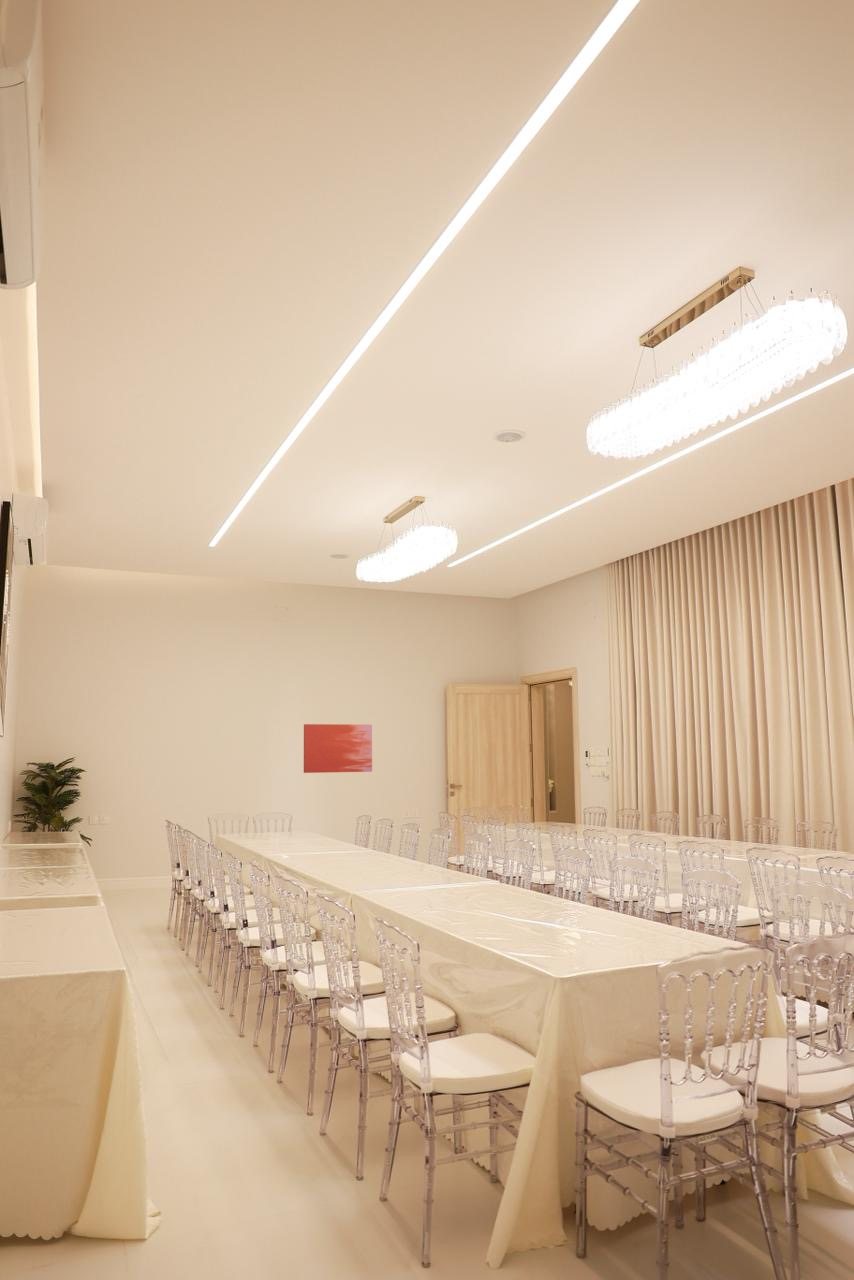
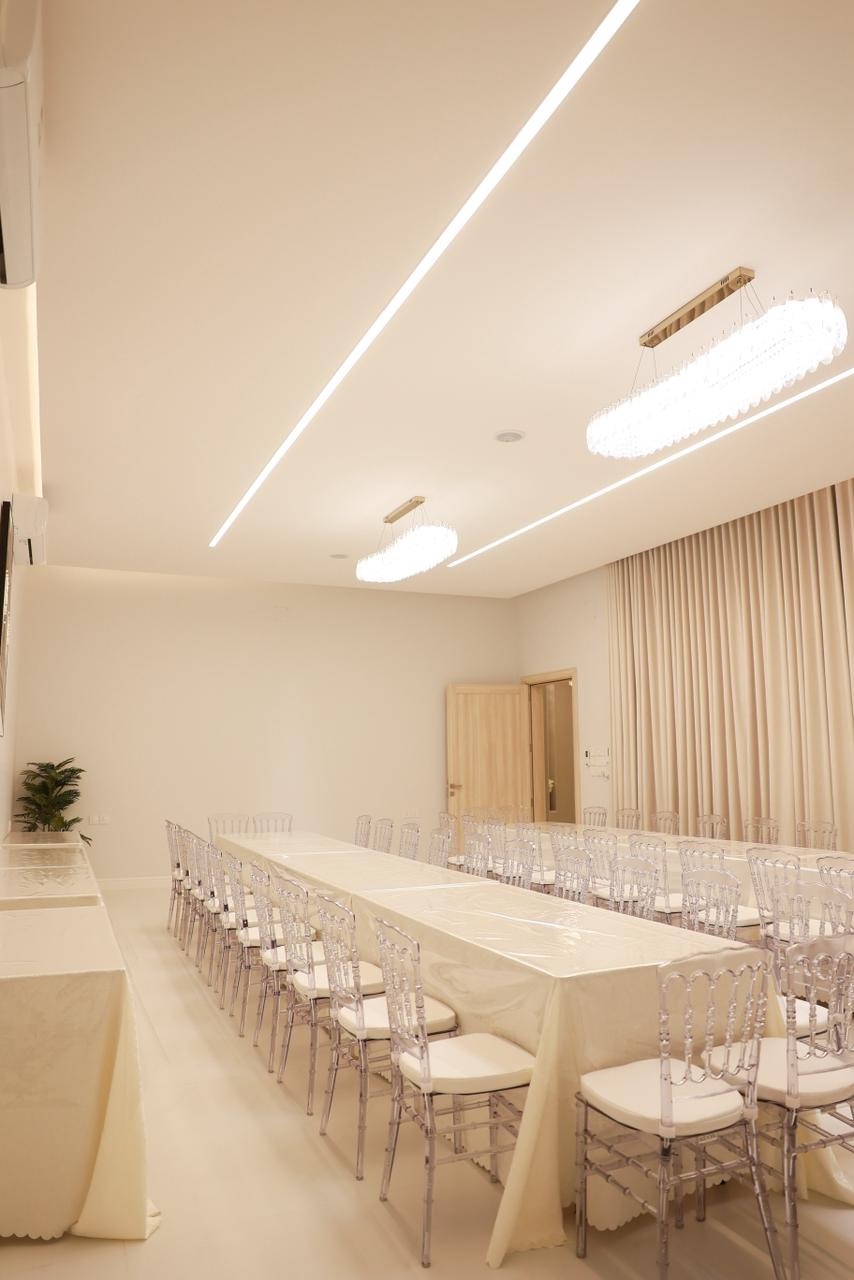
- wall art [303,723,373,774]
